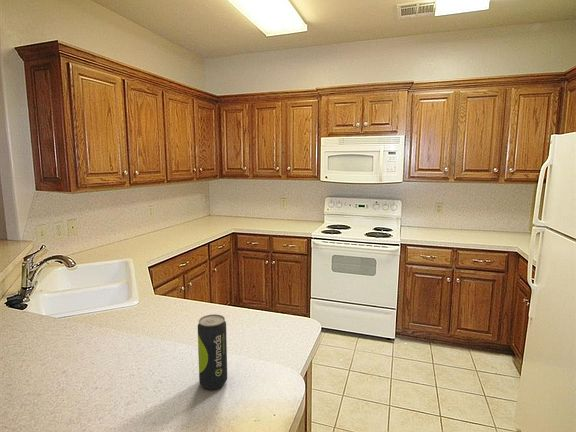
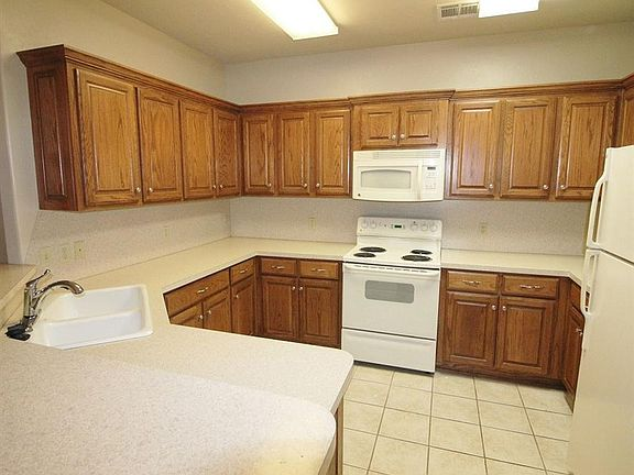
- beverage can [197,313,228,390]
